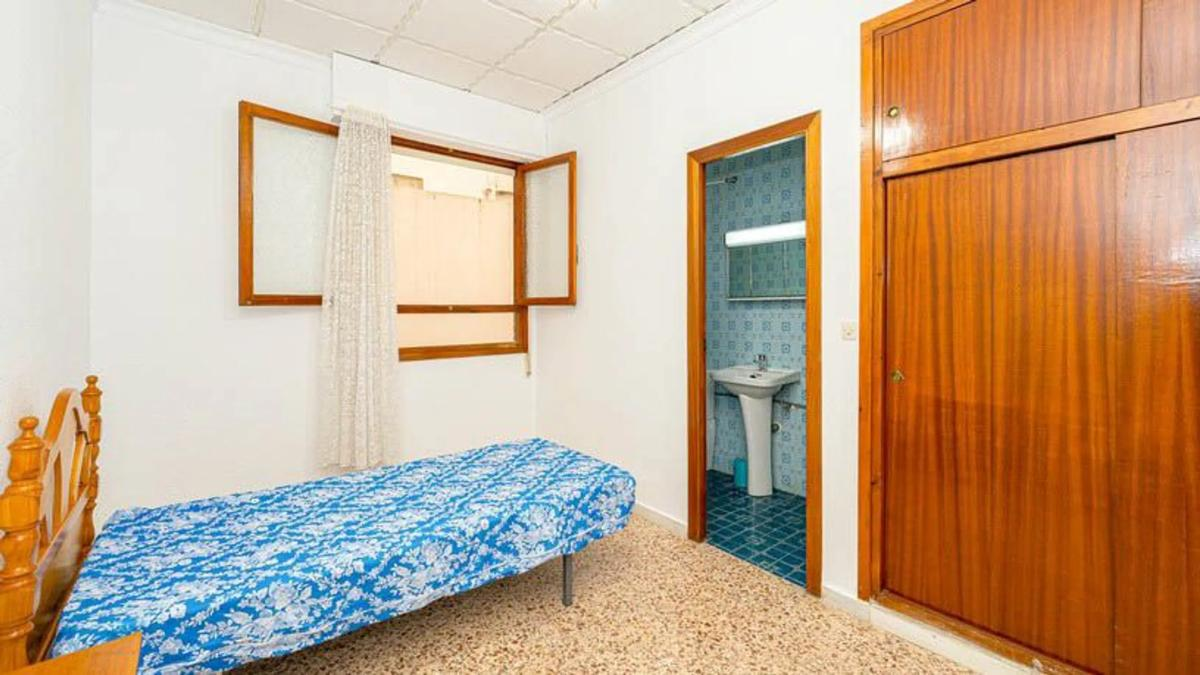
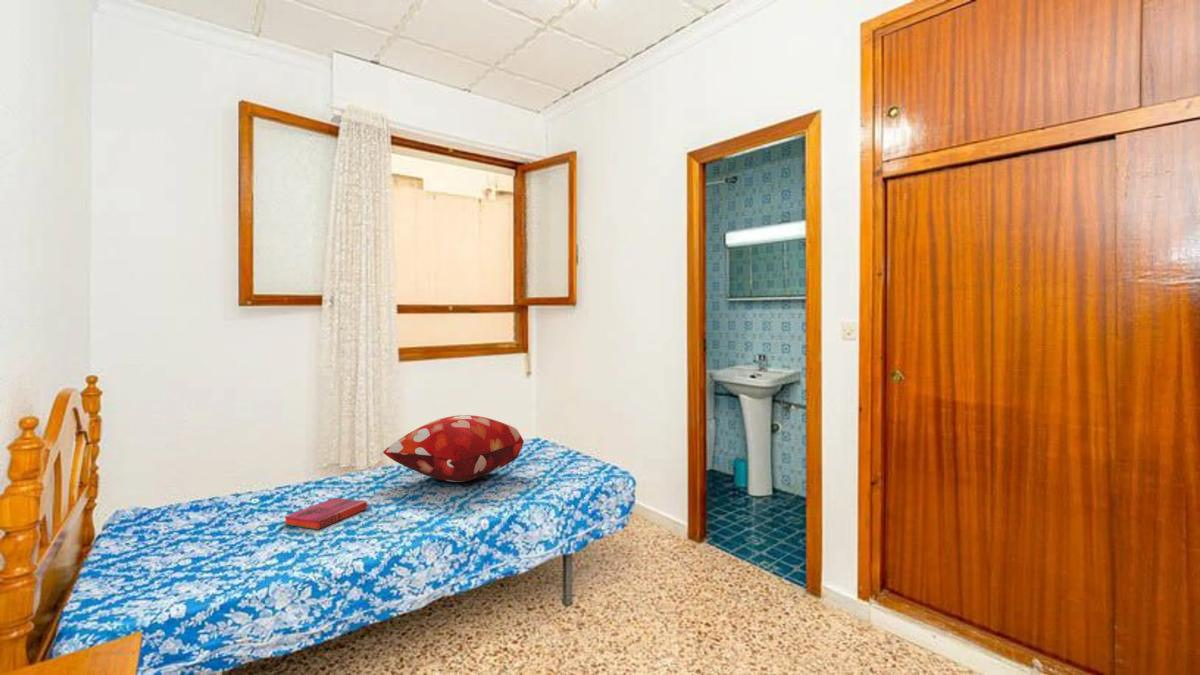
+ decorative pillow [382,414,525,483]
+ hardback book [283,497,368,531]
